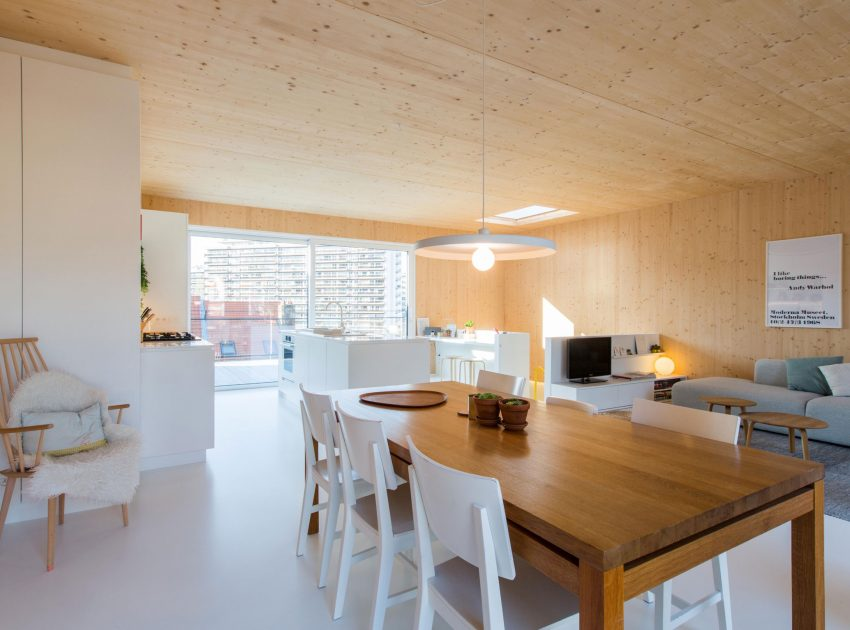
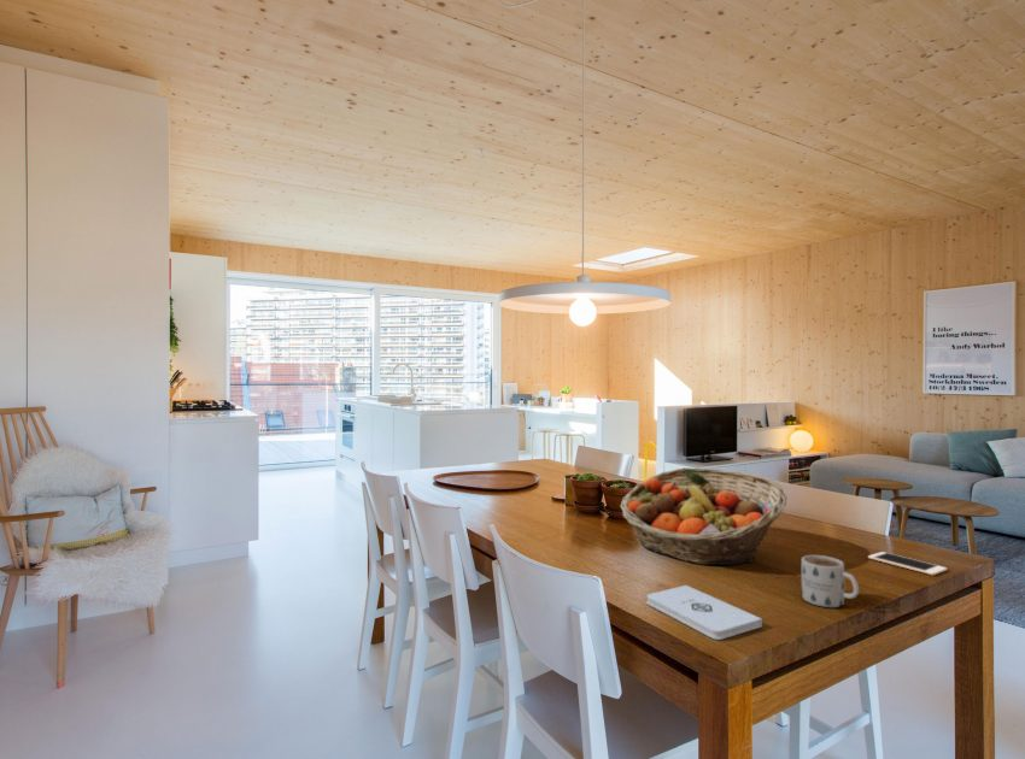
+ fruit basket [619,466,787,566]
+ cell phone [867,551,948,576]
+ notepad [646,584,763,641]
+ mug [801,554,860,608]
